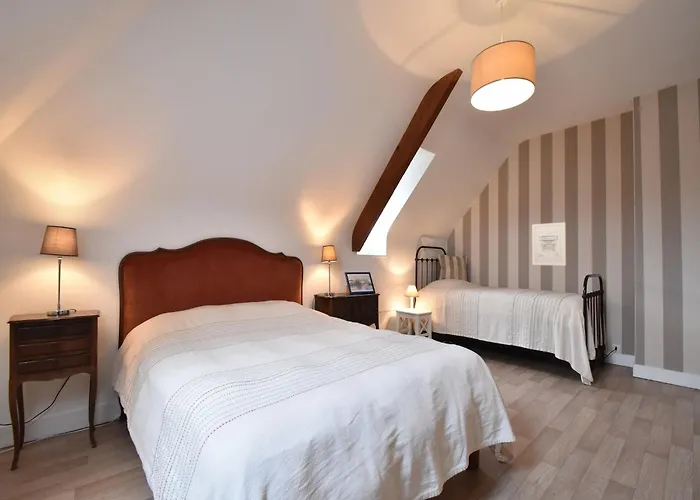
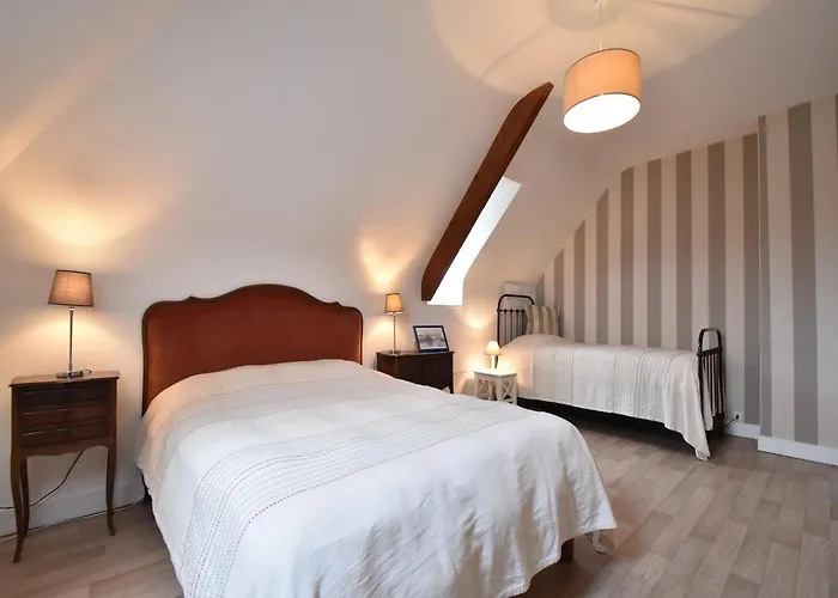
- wall art [531,221,567,267]
